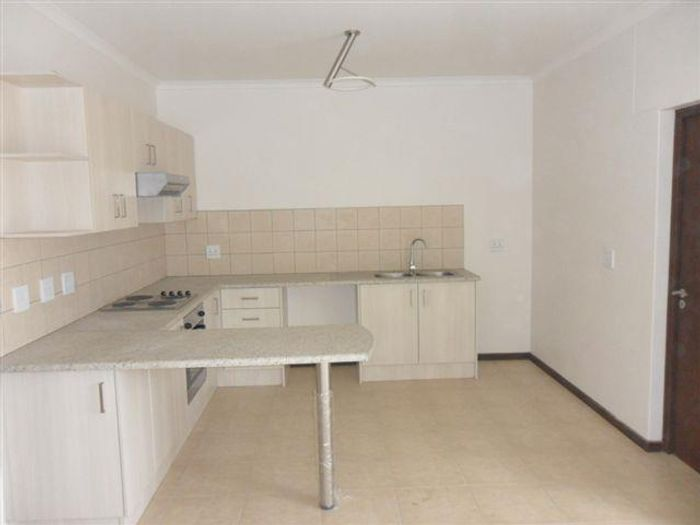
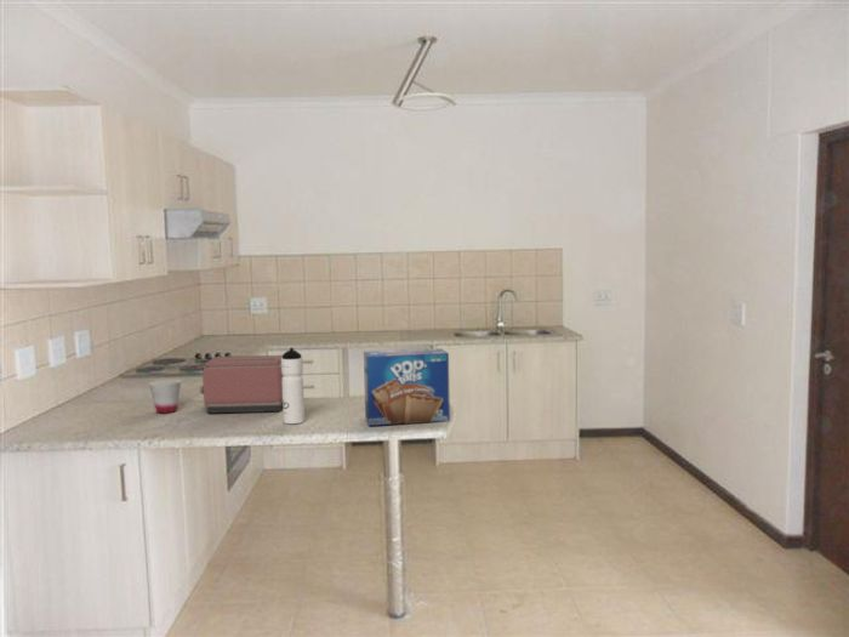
+ water bottle [281,347,306,425]
+ cup [148,379,182,414]
+ toaster [195,354,283,415]
+ toaster pastry box [363,347,451,427]
